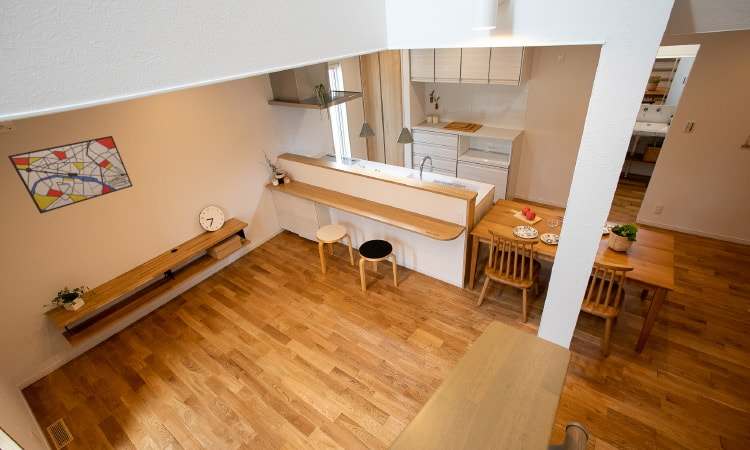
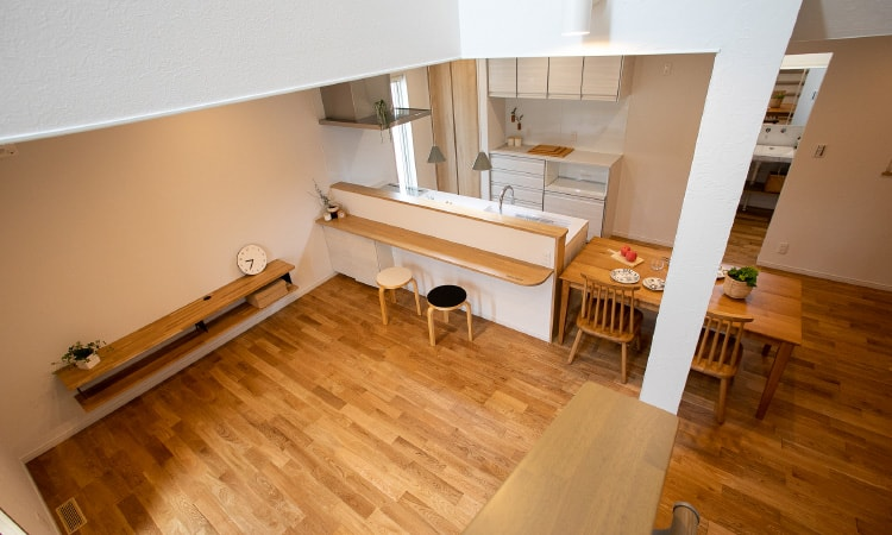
- wall art [7,135,133,214]
